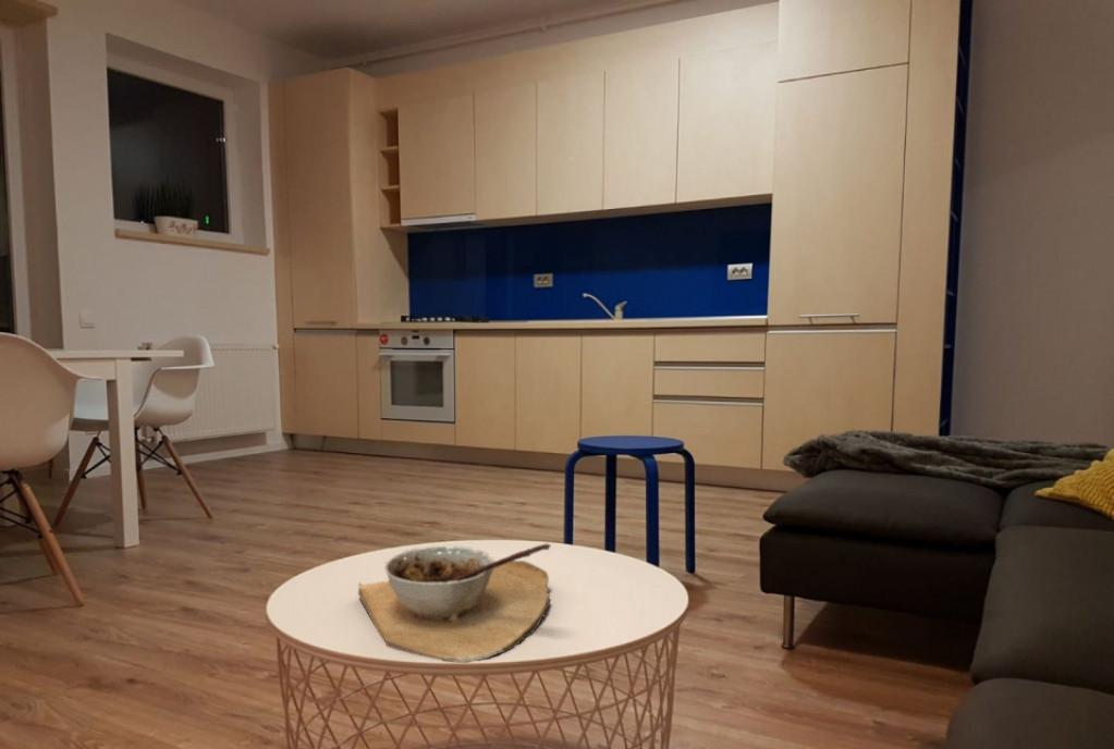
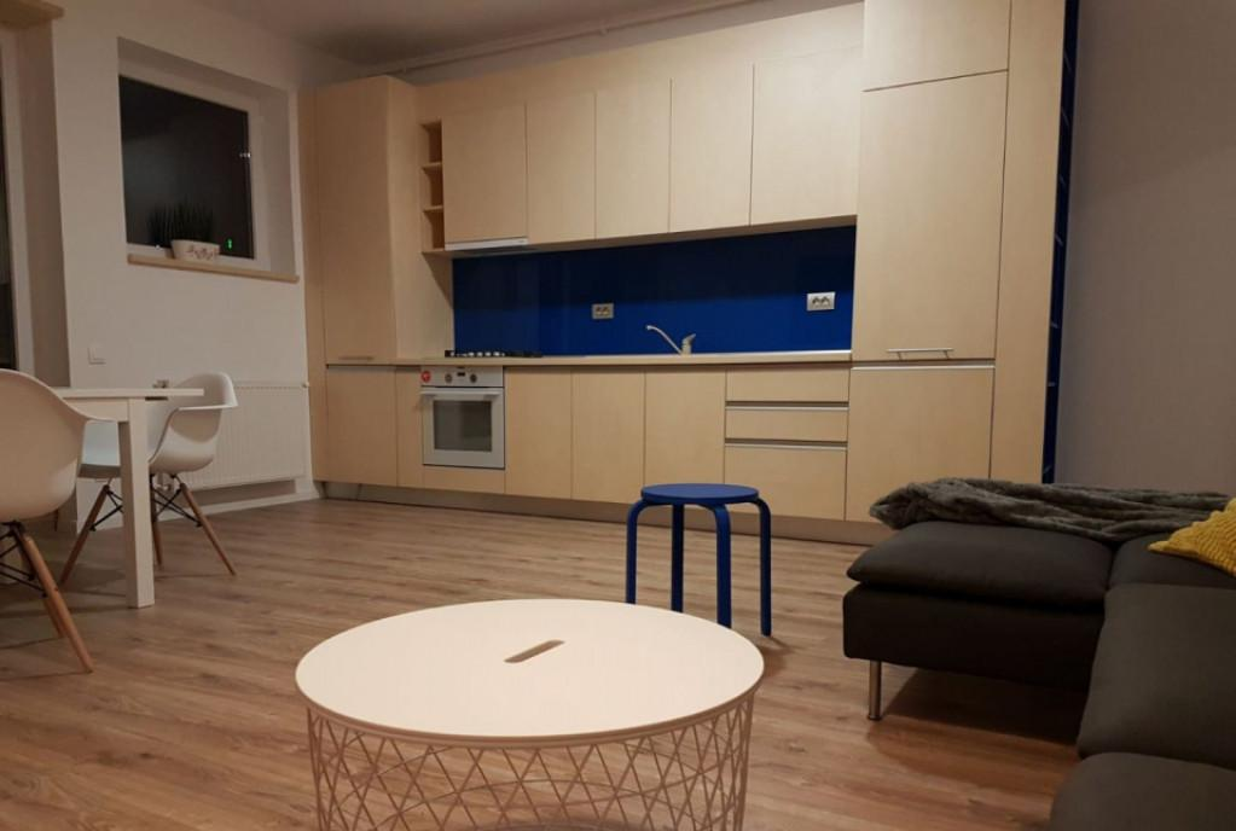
- bowl [357,543,552,664]
